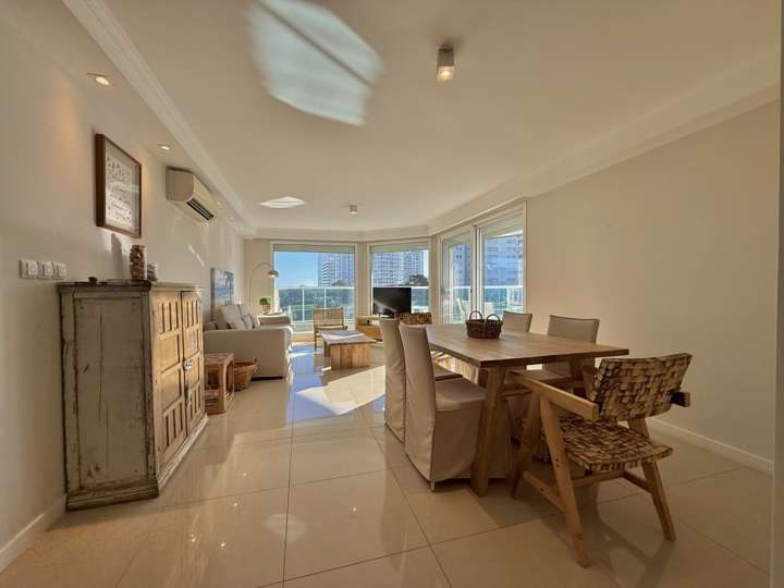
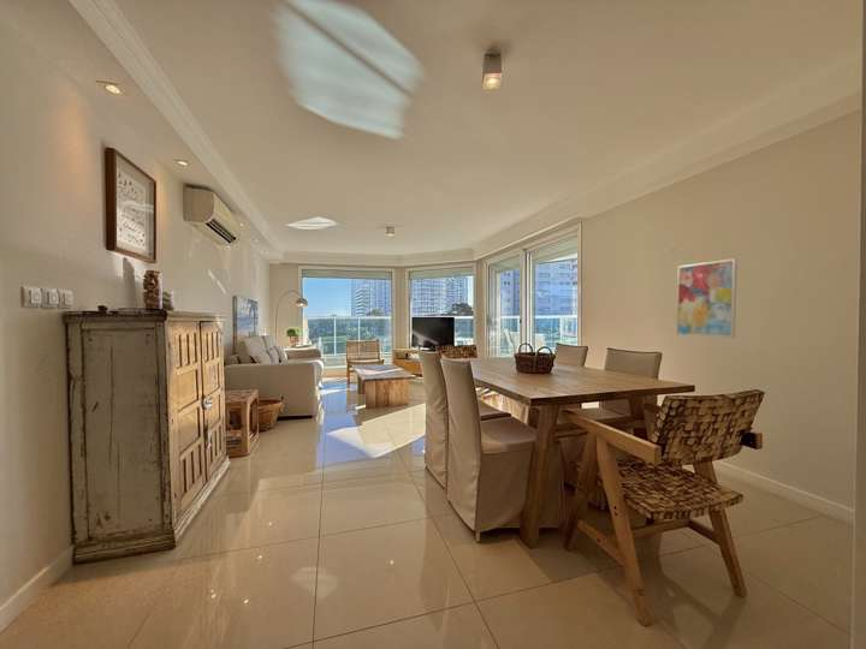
+ wall art [676,257,739,339]
